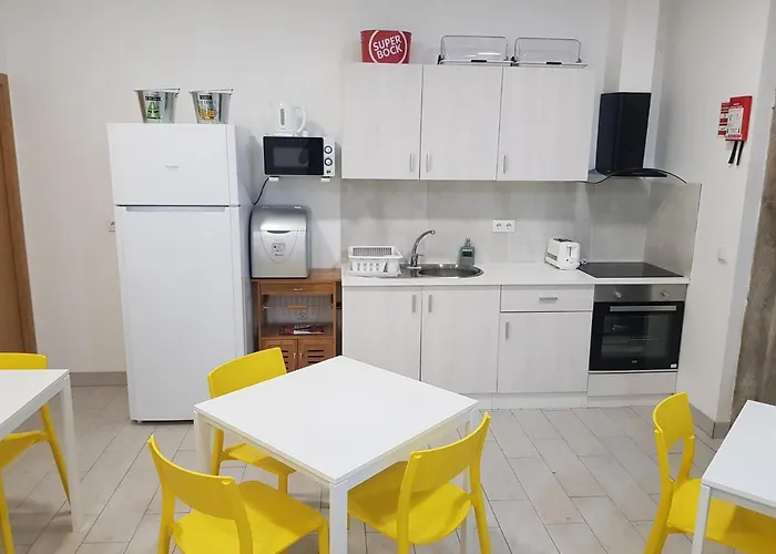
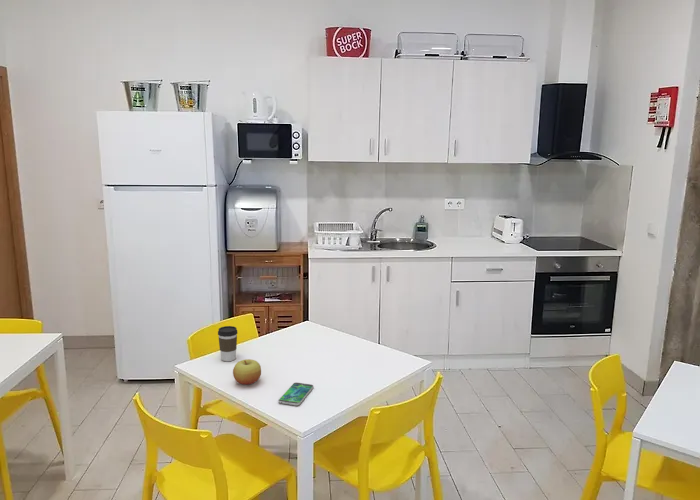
+ coffee cup [217,325,239,362]
+ smartphone [277,382,314,407]
+ apple [232,358,262,386]
